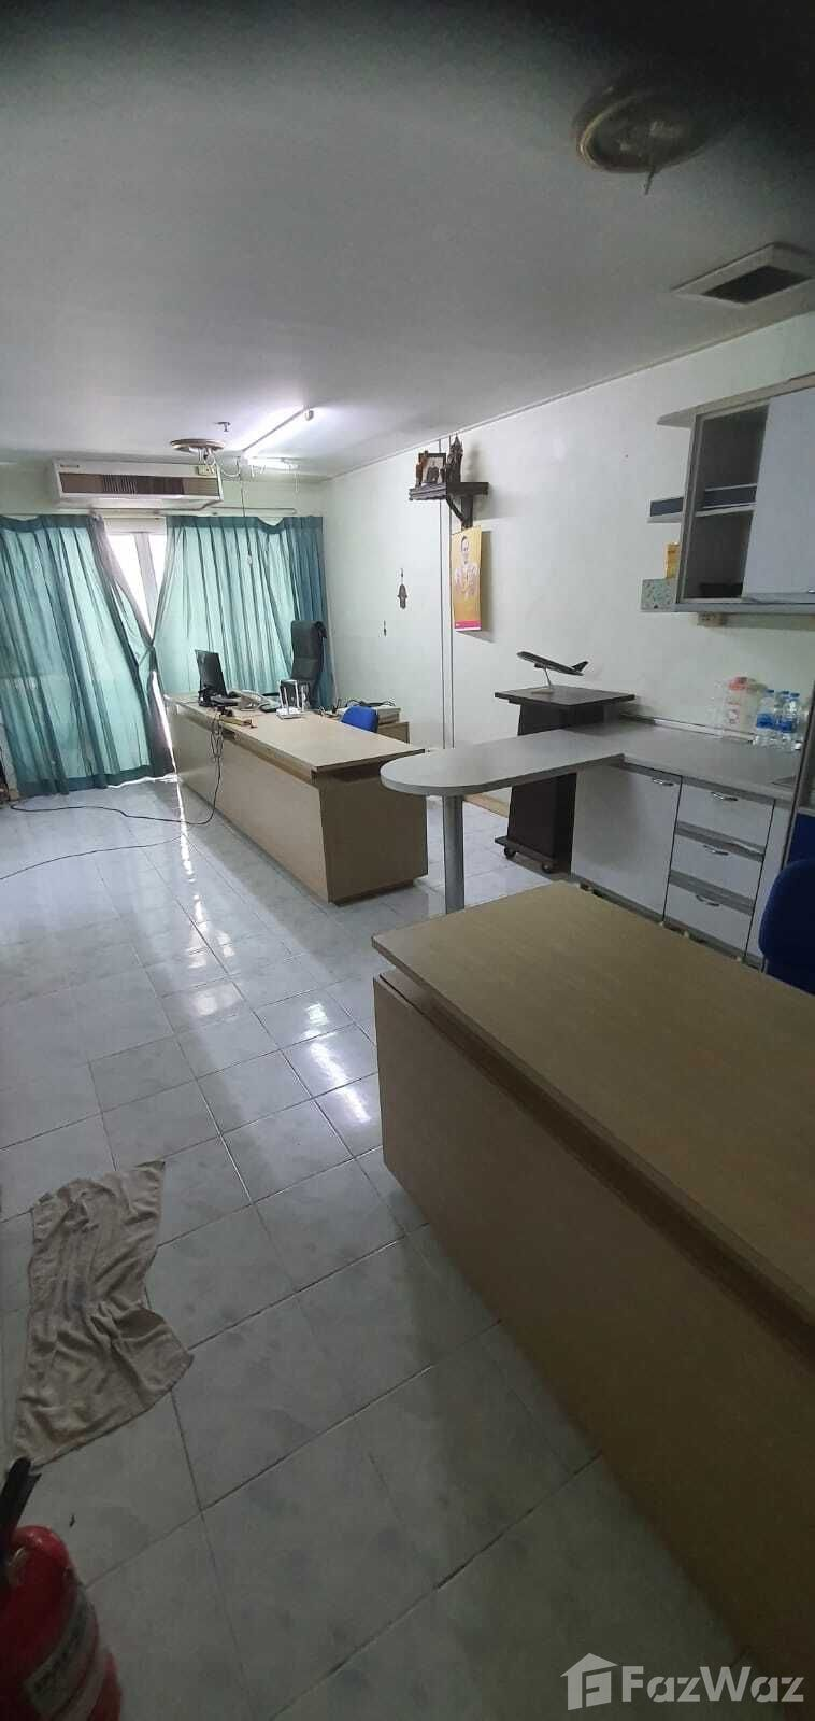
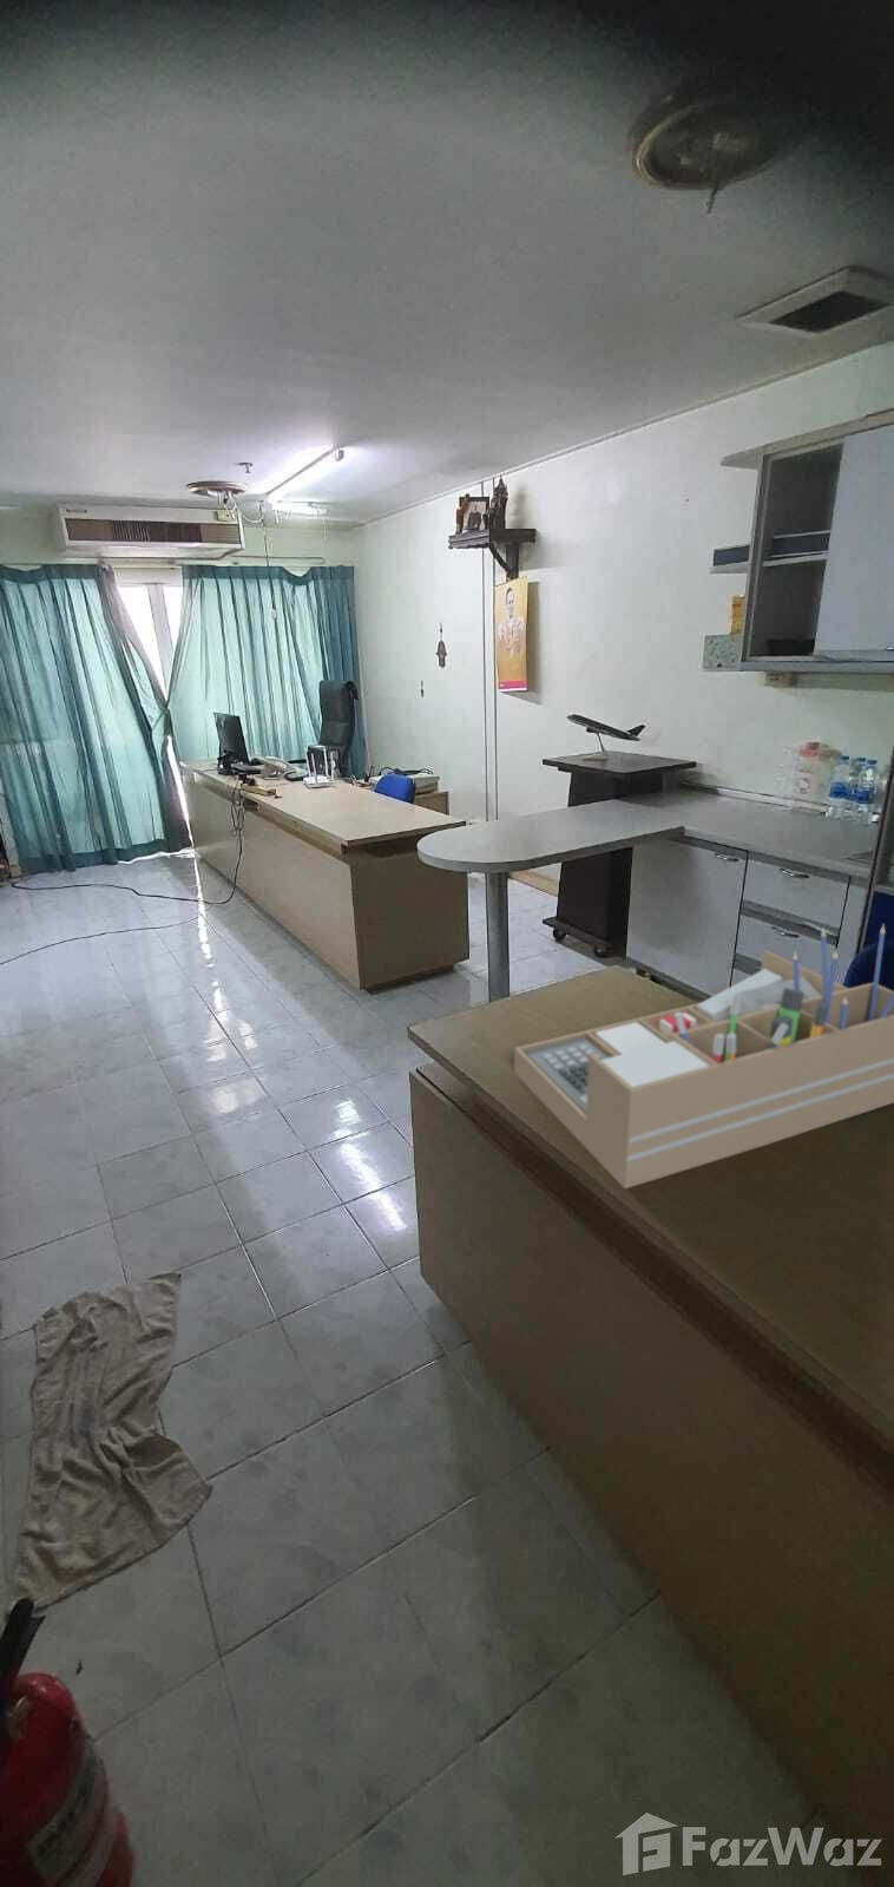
+ desk organizer [513,923,894,1189]
